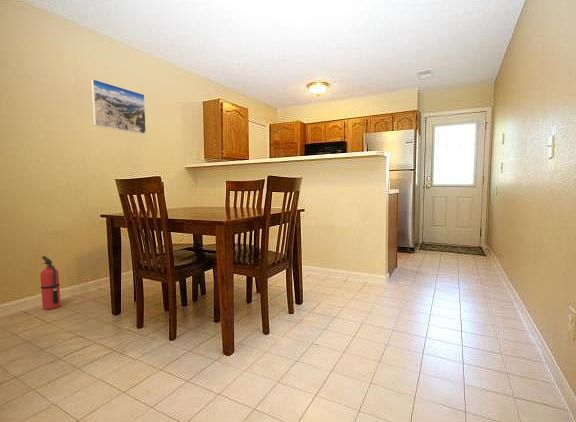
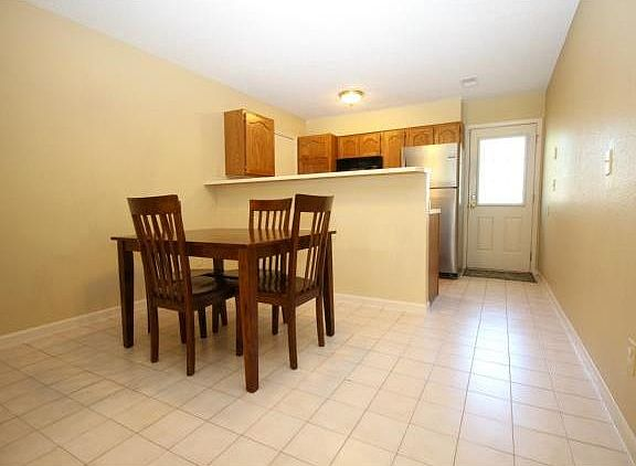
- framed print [90,78,147,135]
- fire extinguisher [39,255,62,311]
